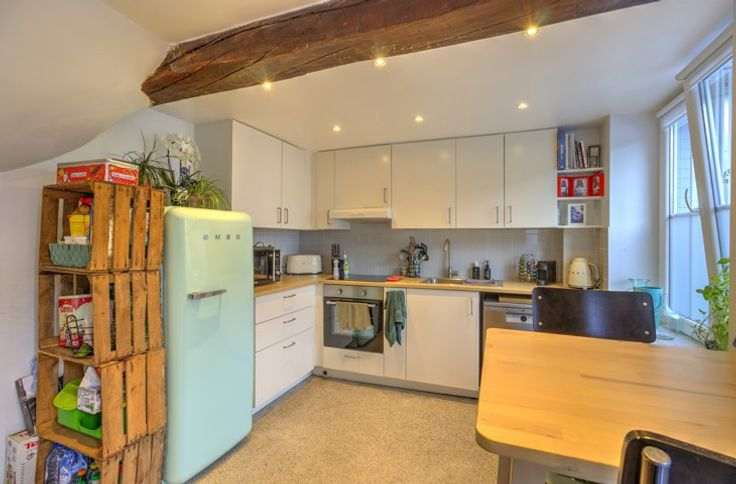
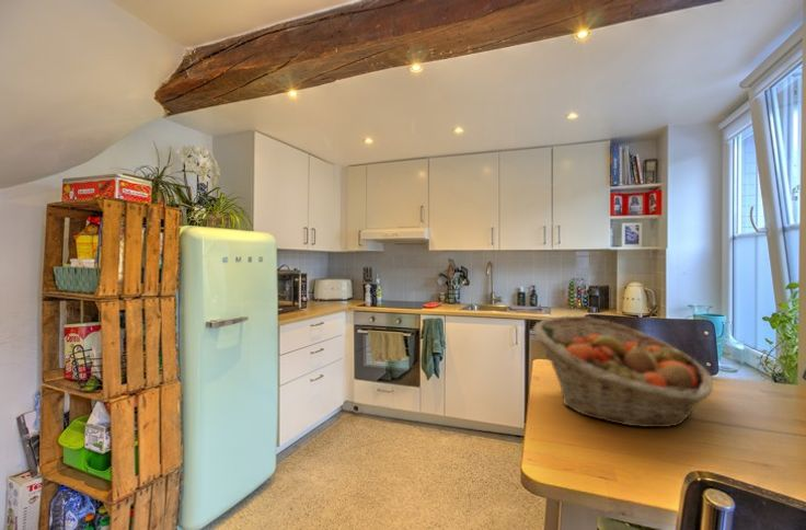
+ fruit basket [532,314,714,428]
